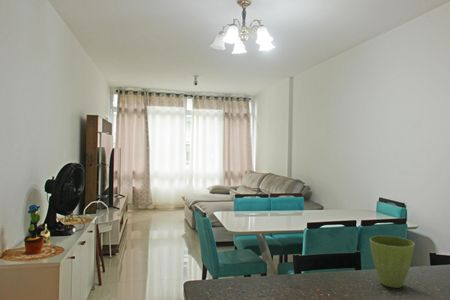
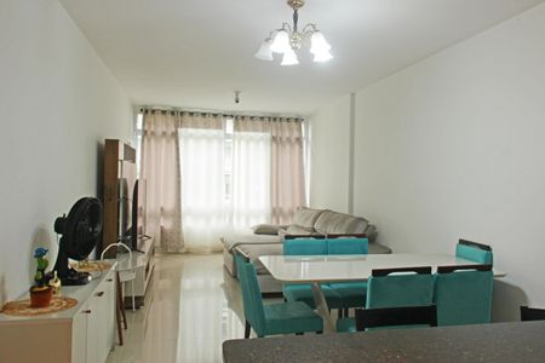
- flower pot [369,235,416,289]
